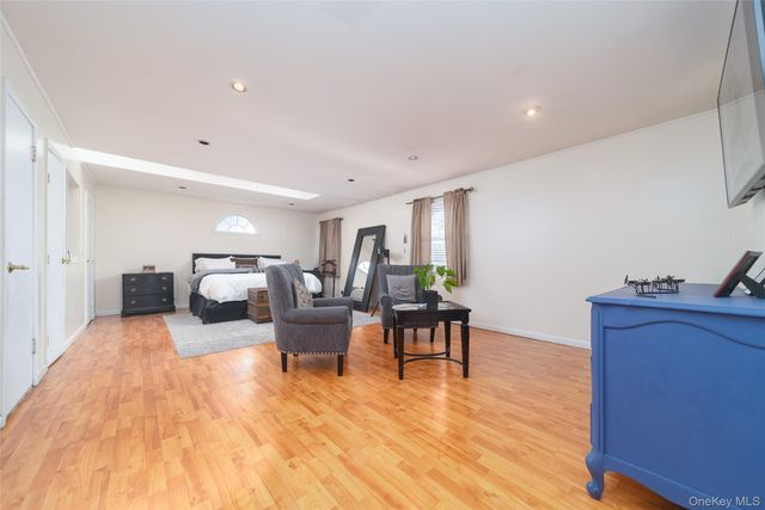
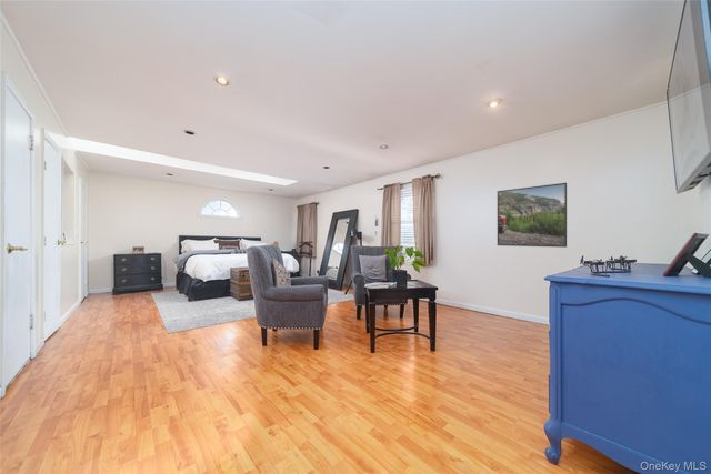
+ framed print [497,182,568,249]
